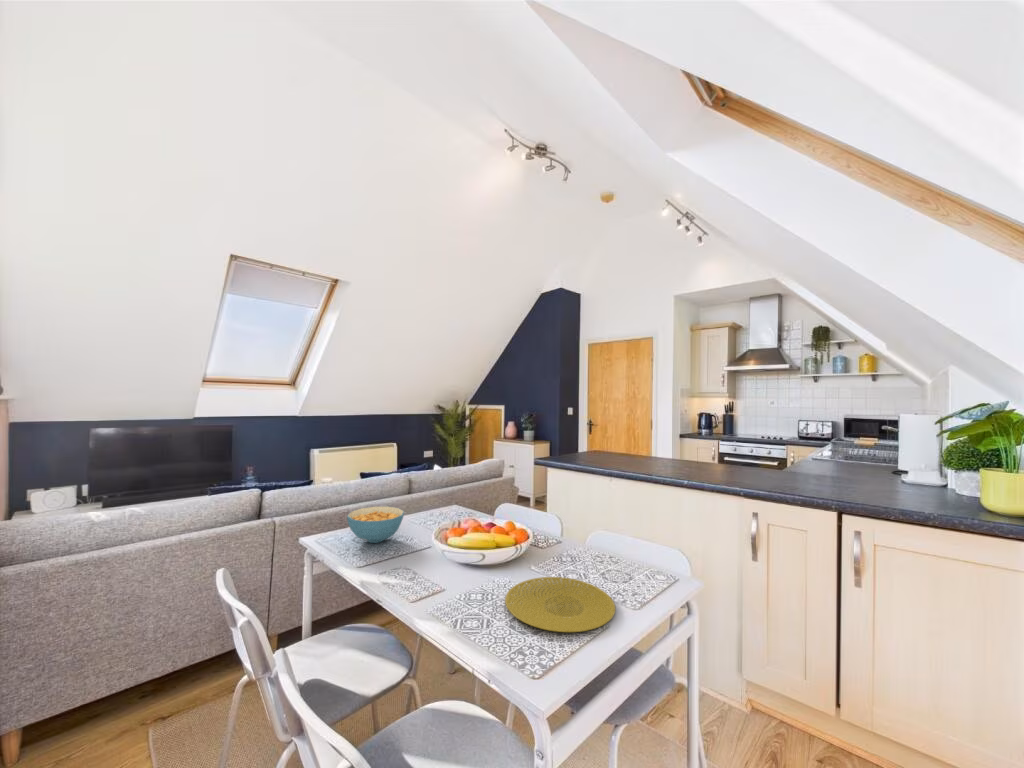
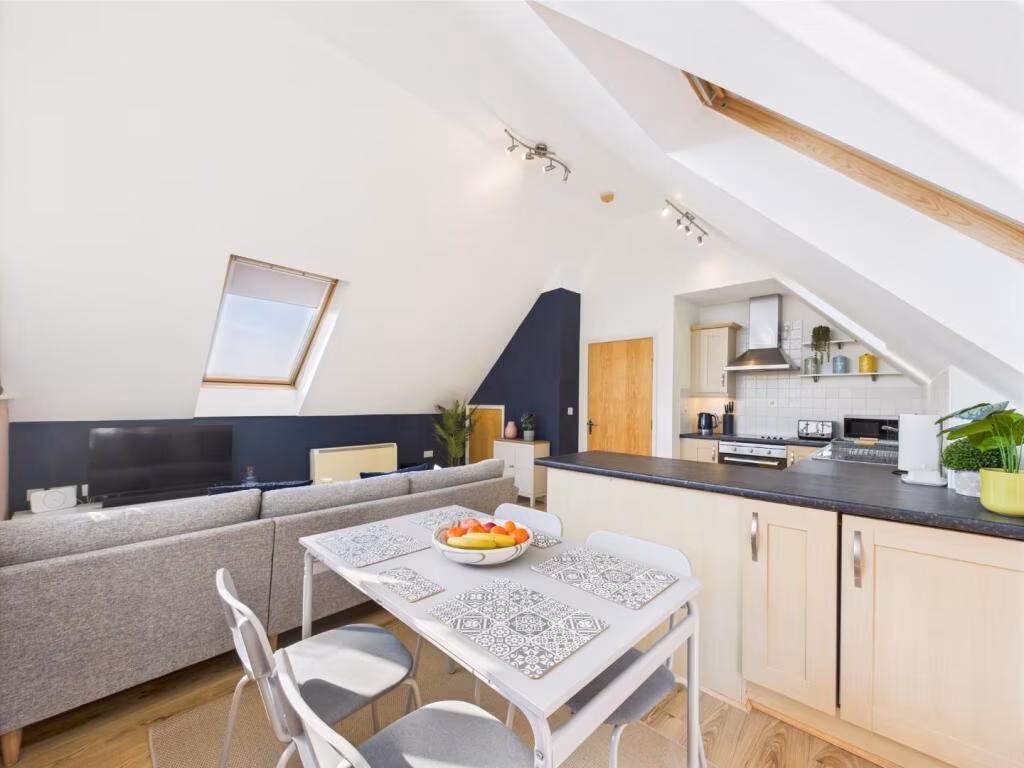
- cereal bowl [346,506,405,544]
- plate [504,576,616,633]
